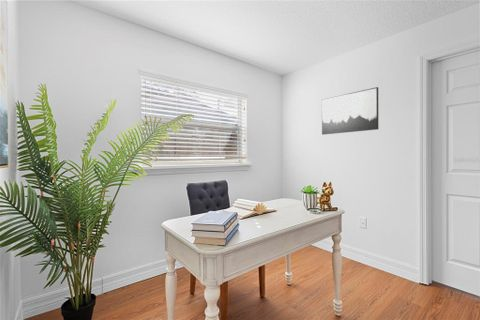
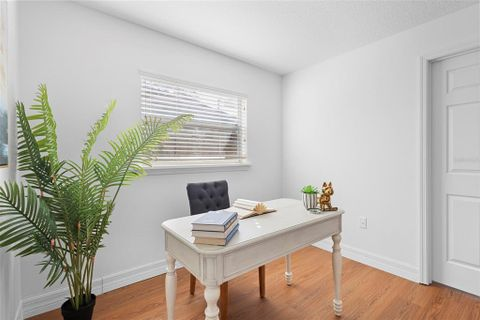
- wall art [321,86,380,136]
